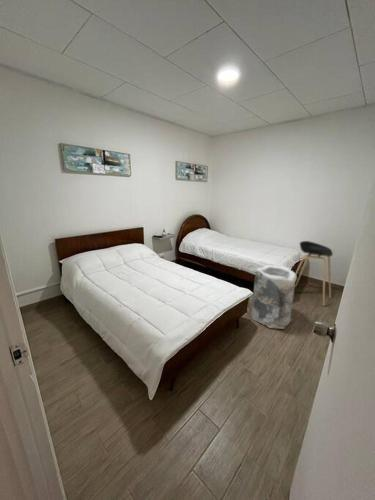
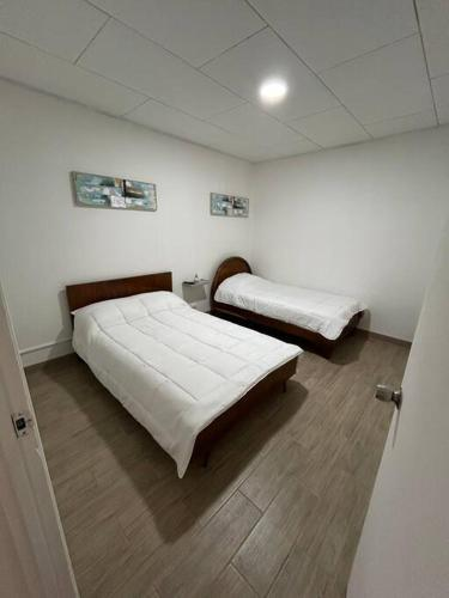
- bag [249,264,298,330]
- stool [295,240,334,307]
